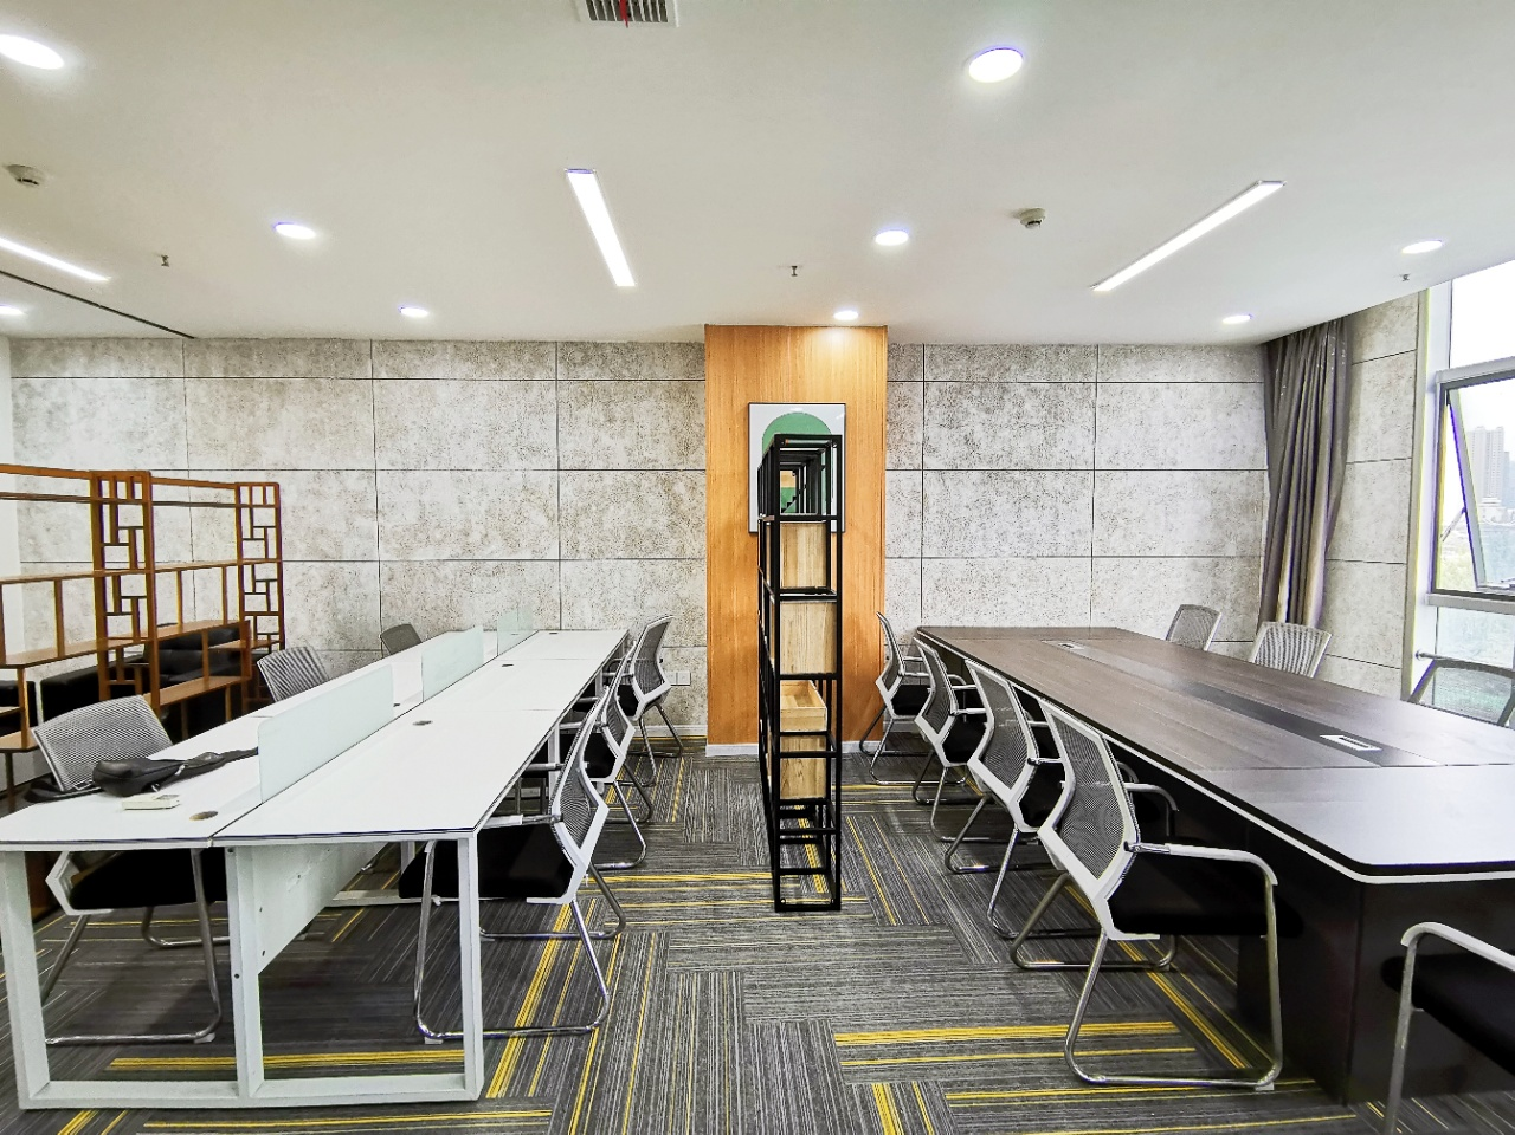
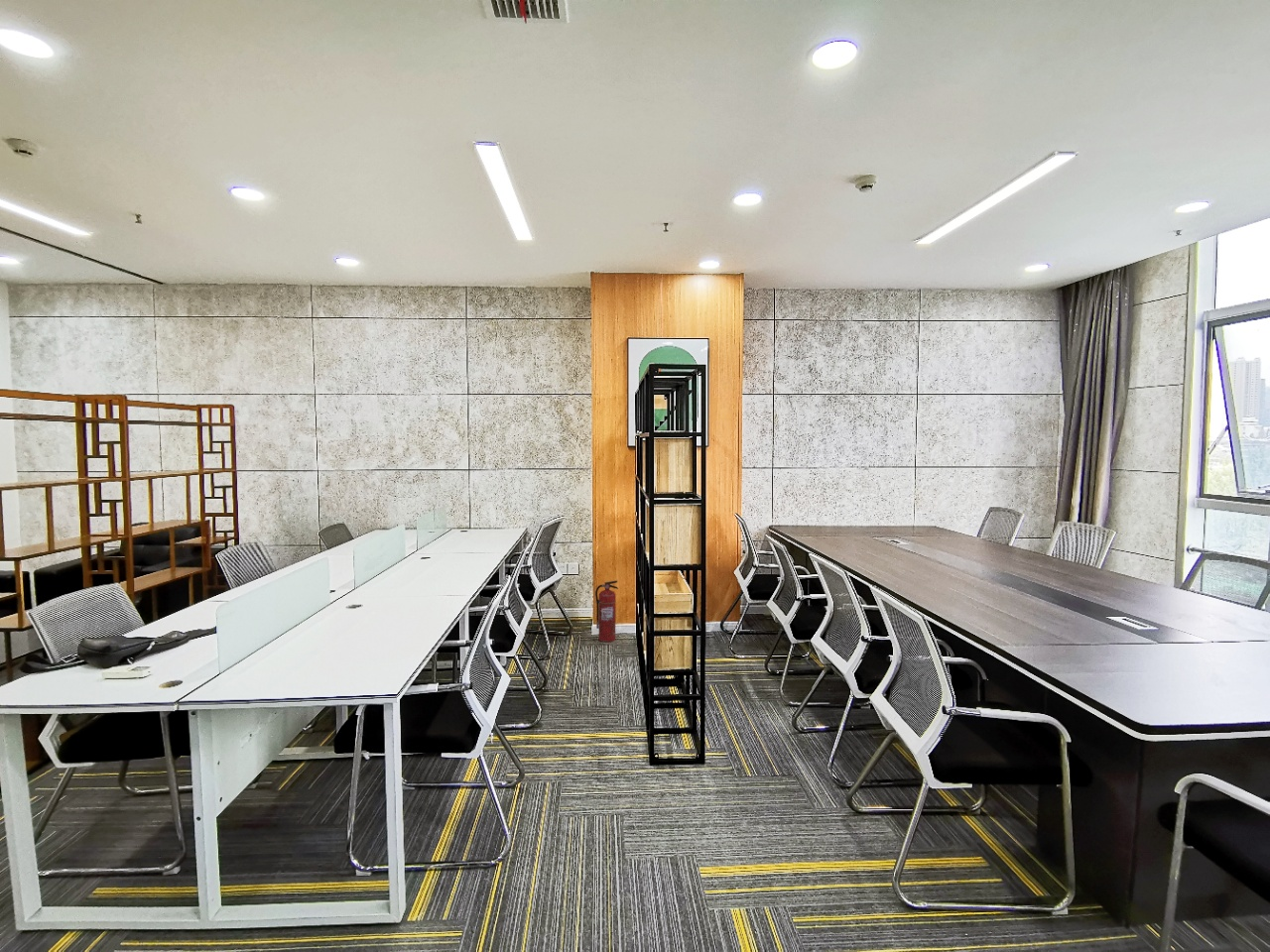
+ fire extinguisher [594,579,619,643]
